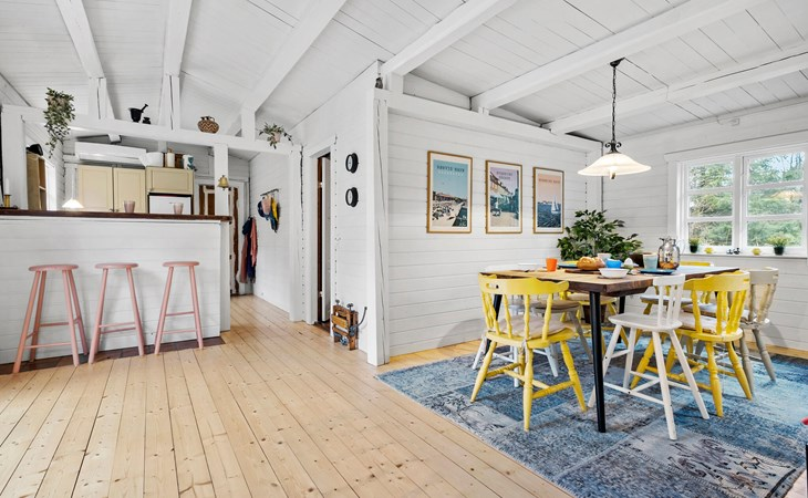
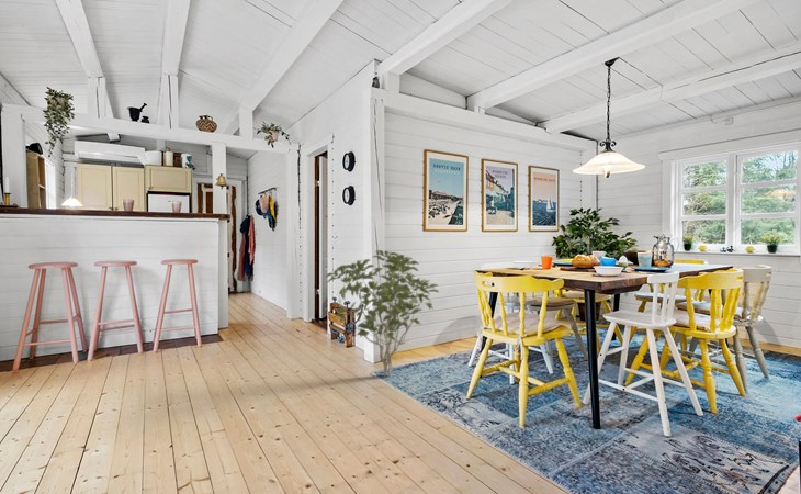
+ shrub [325,249,440,378]
